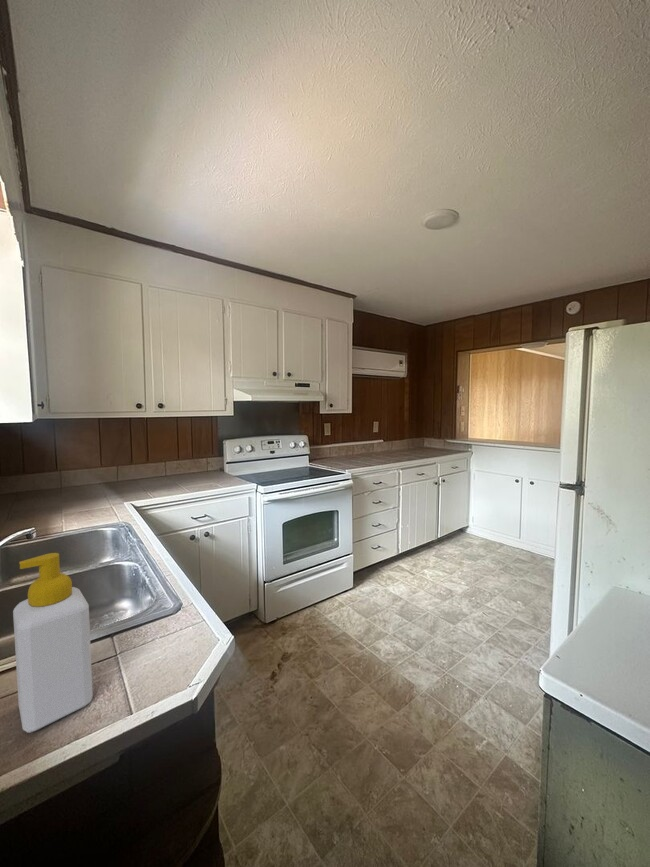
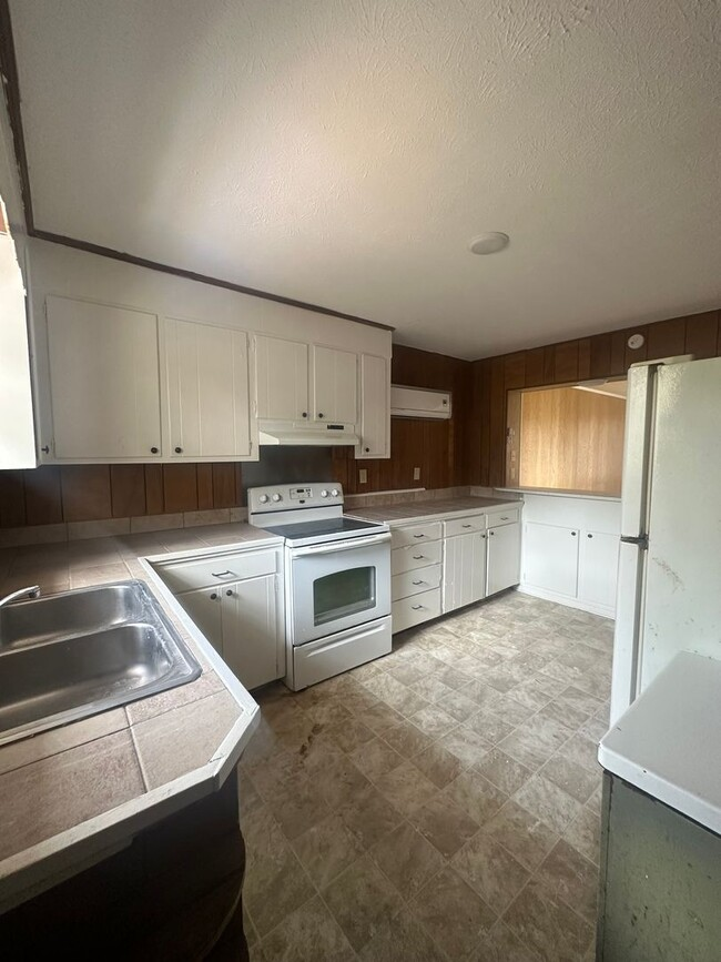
- soap bottle [12,552,94,734]
